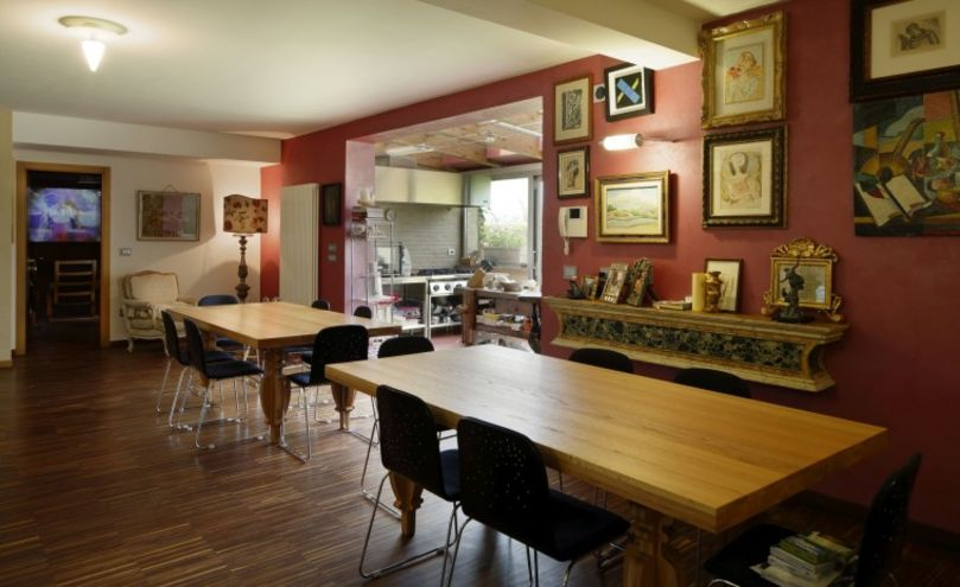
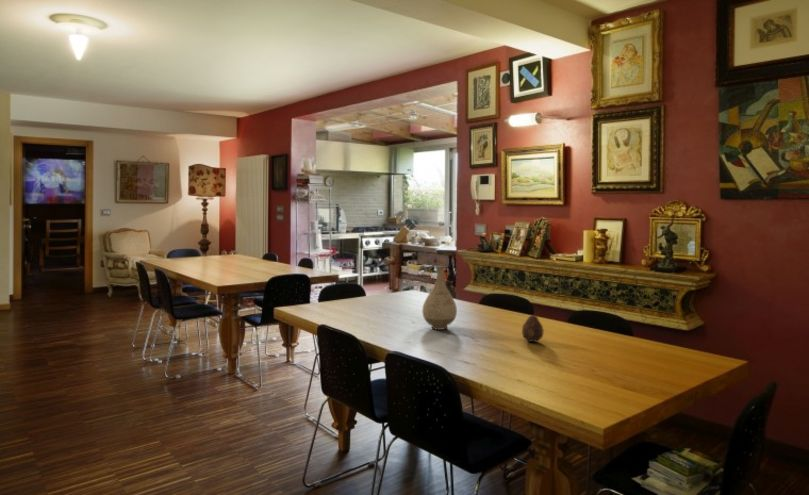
+ fruit [521,313,545,343]
+ vase [421,265,458,331]
